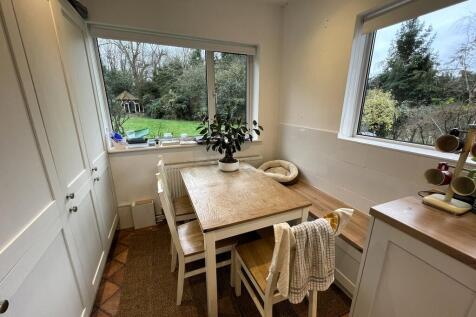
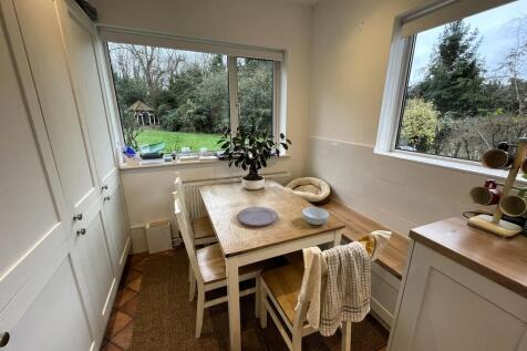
+ plate [236,206,279,227]
+ cereal bowl [301,206,330,226]
